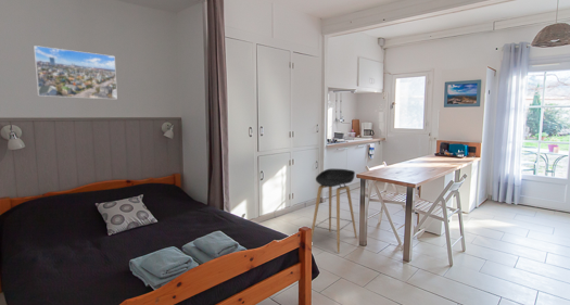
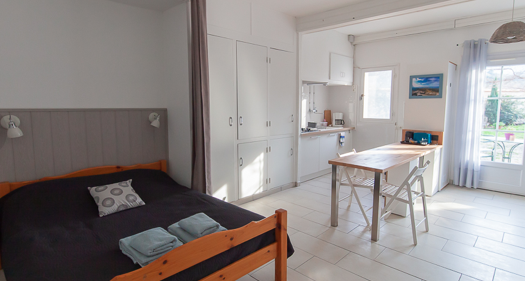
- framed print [33,45,118,100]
- stool [311,168,358,254]
